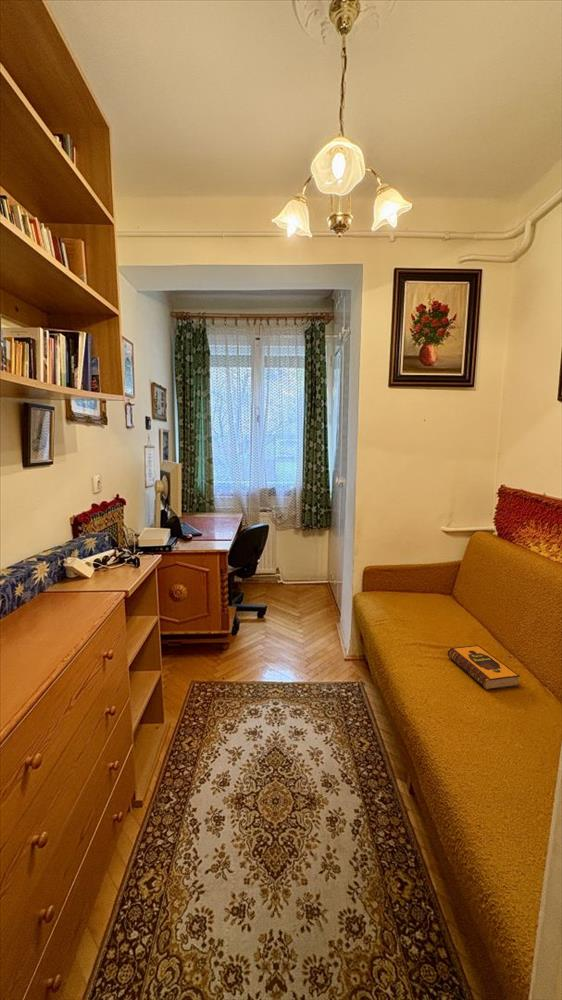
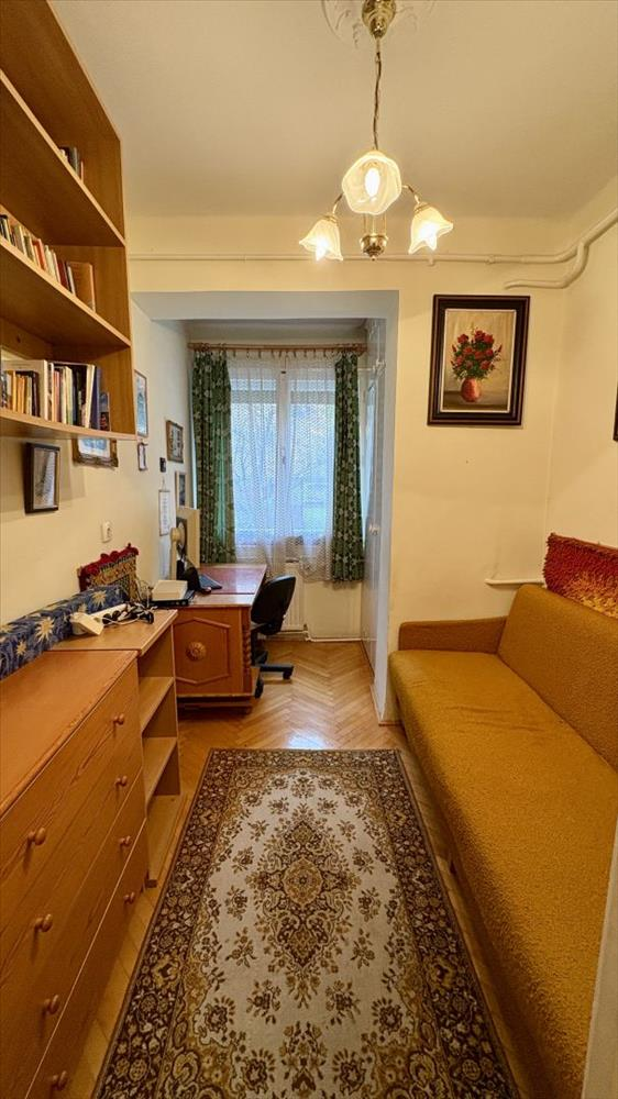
- hardback book [446,644,521,691]
